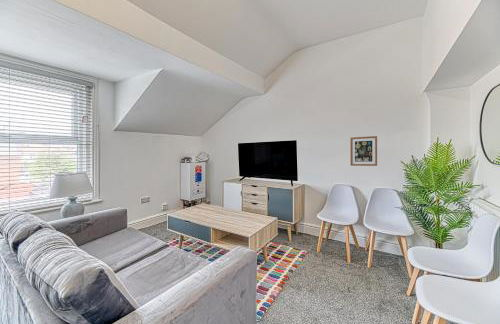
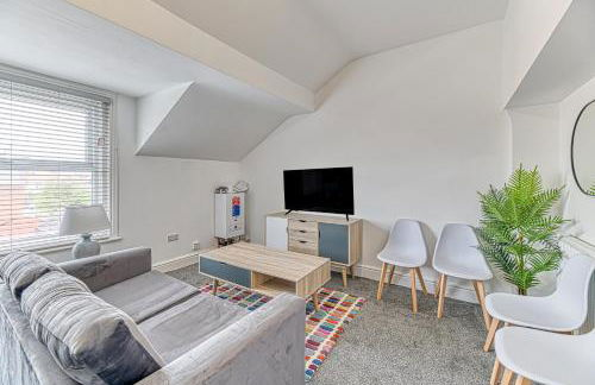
- wall art [349,135,378,167]
